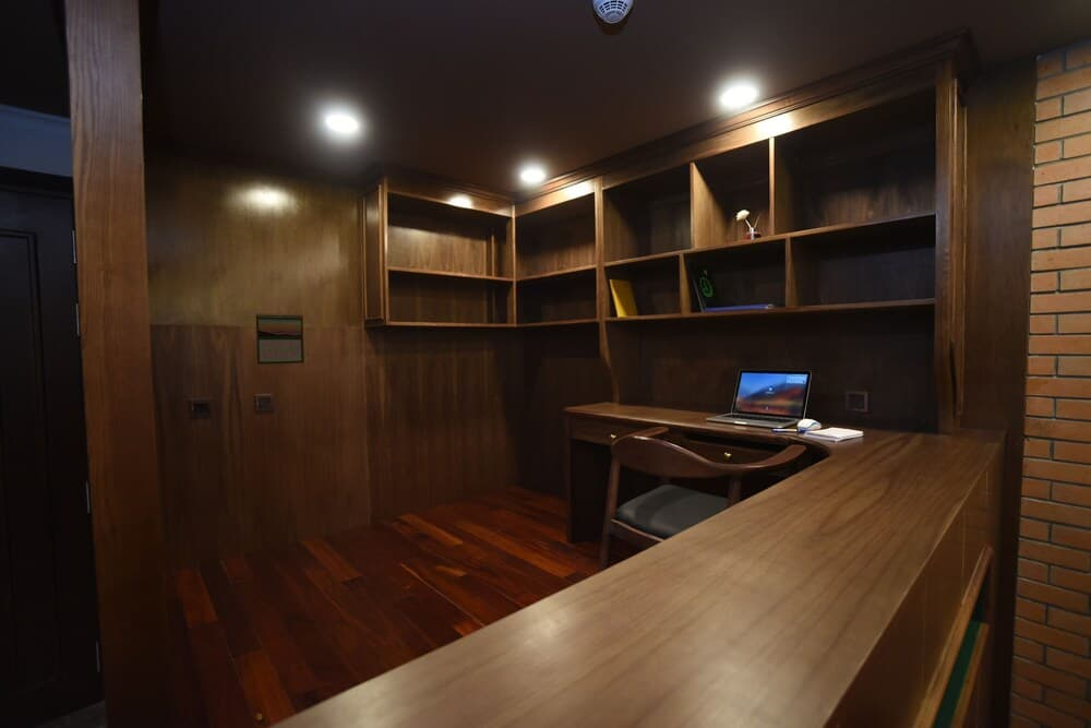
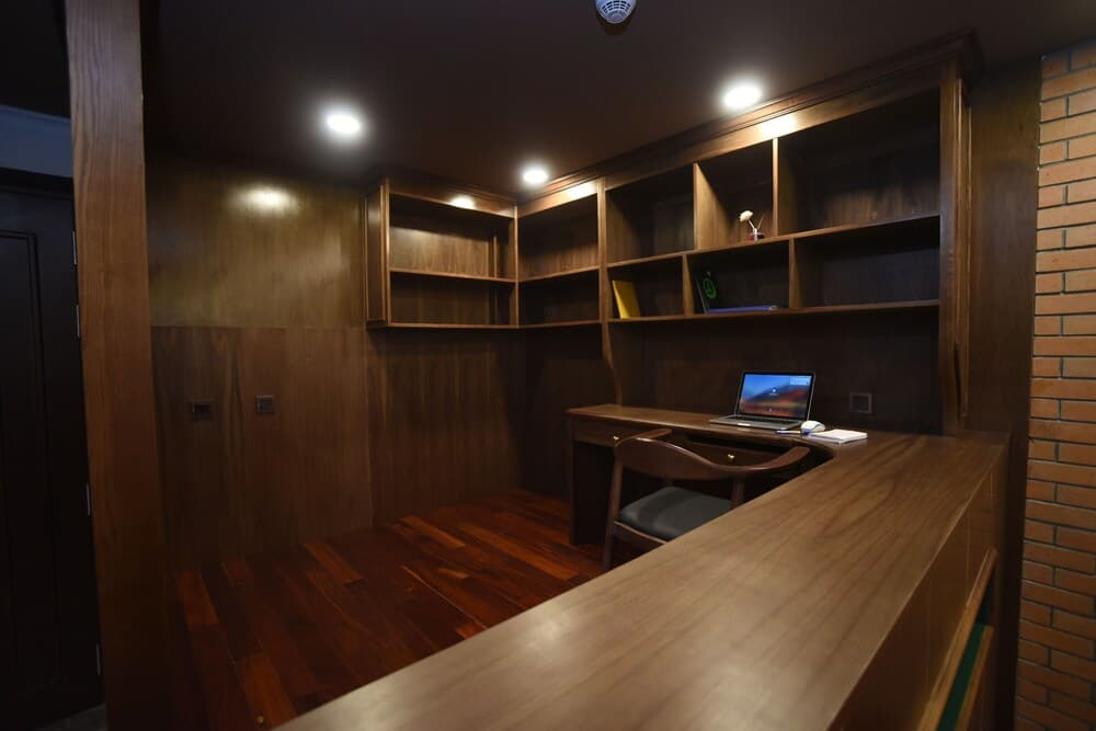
- calendar [255,312,304,366]
